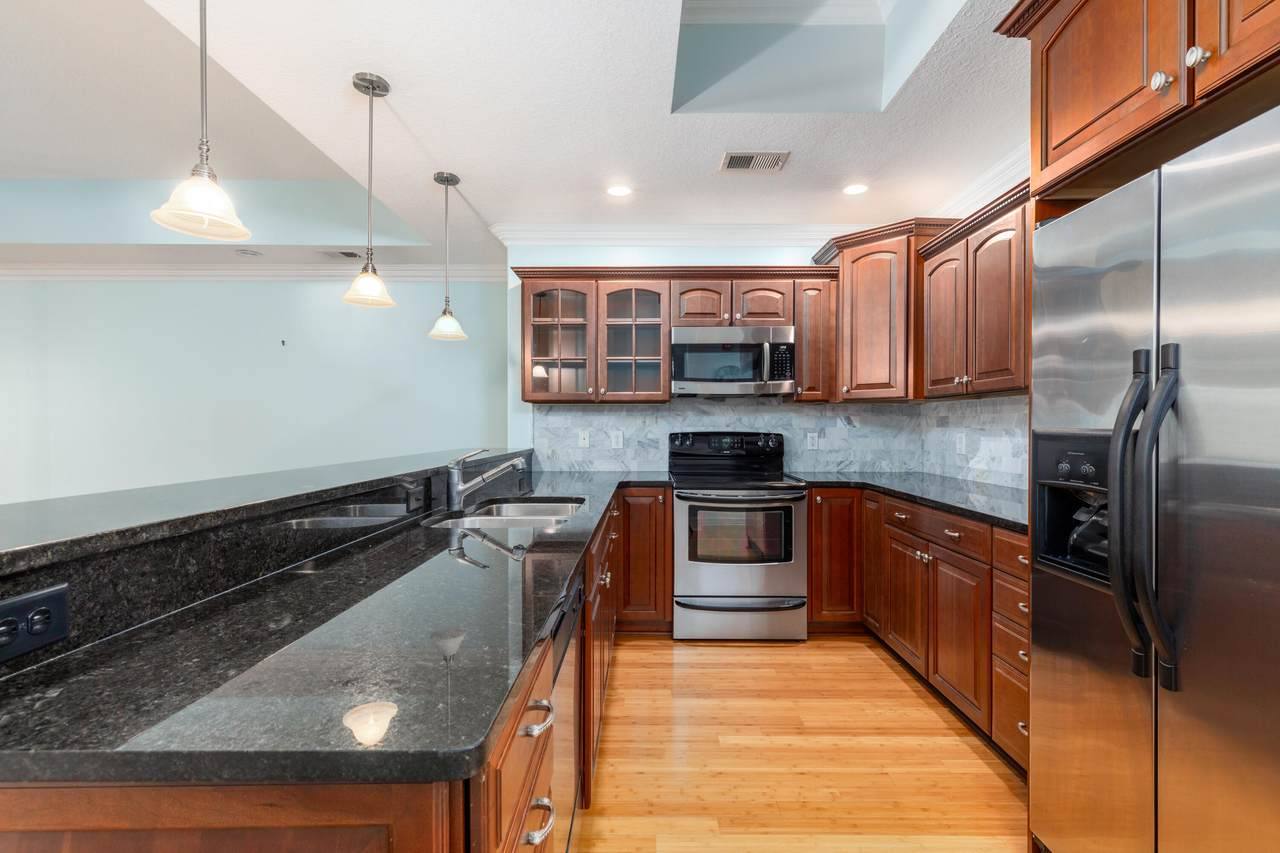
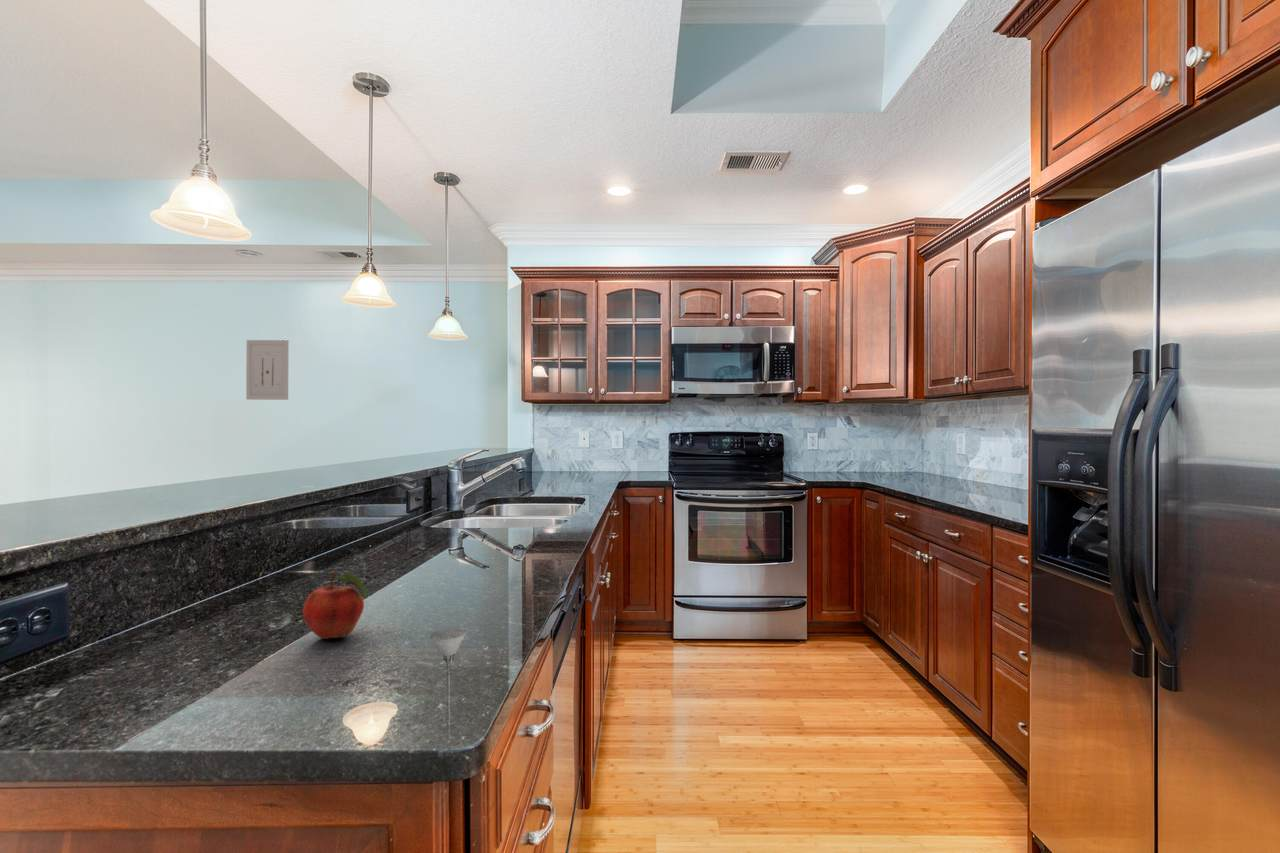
+ fruit [302,570,367,640]
+ wall art [245,339,290,401]
